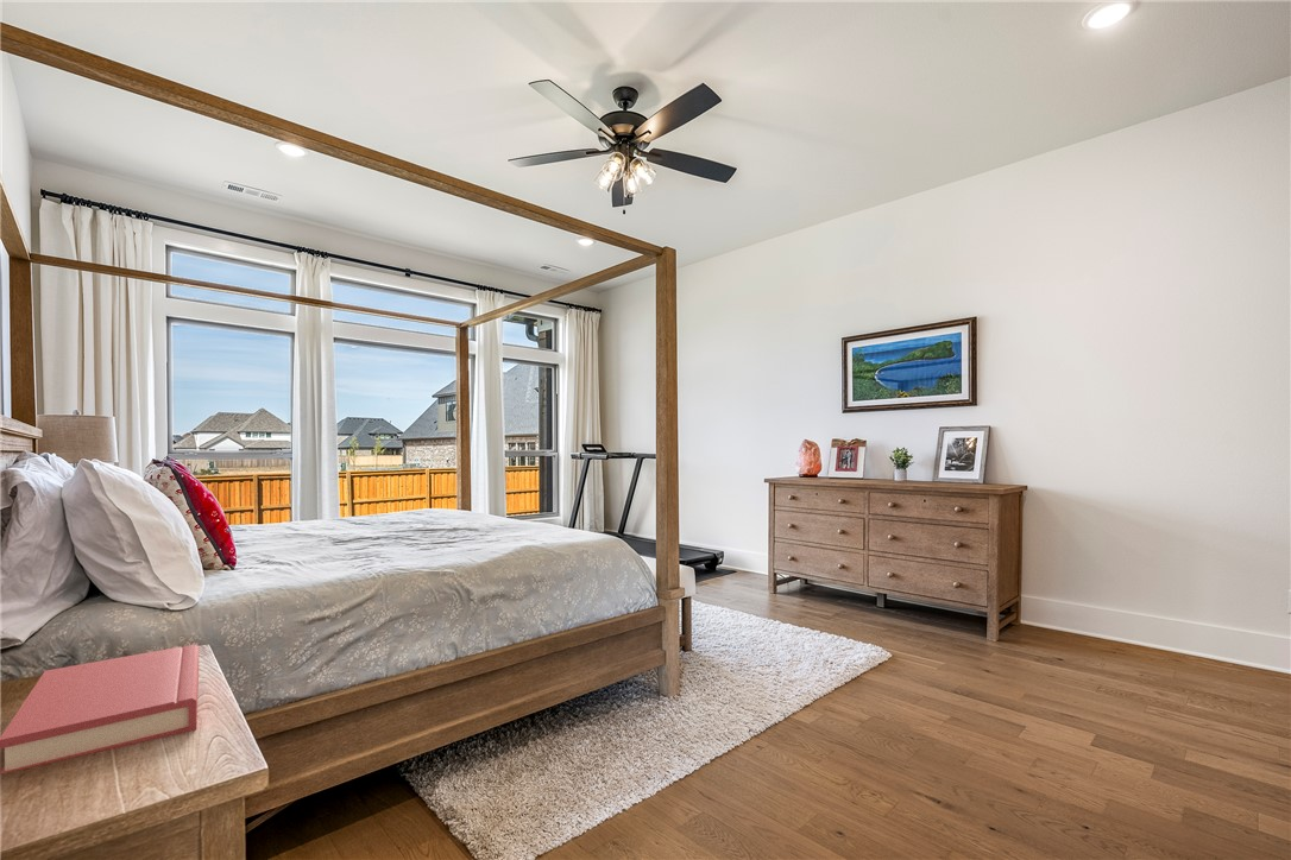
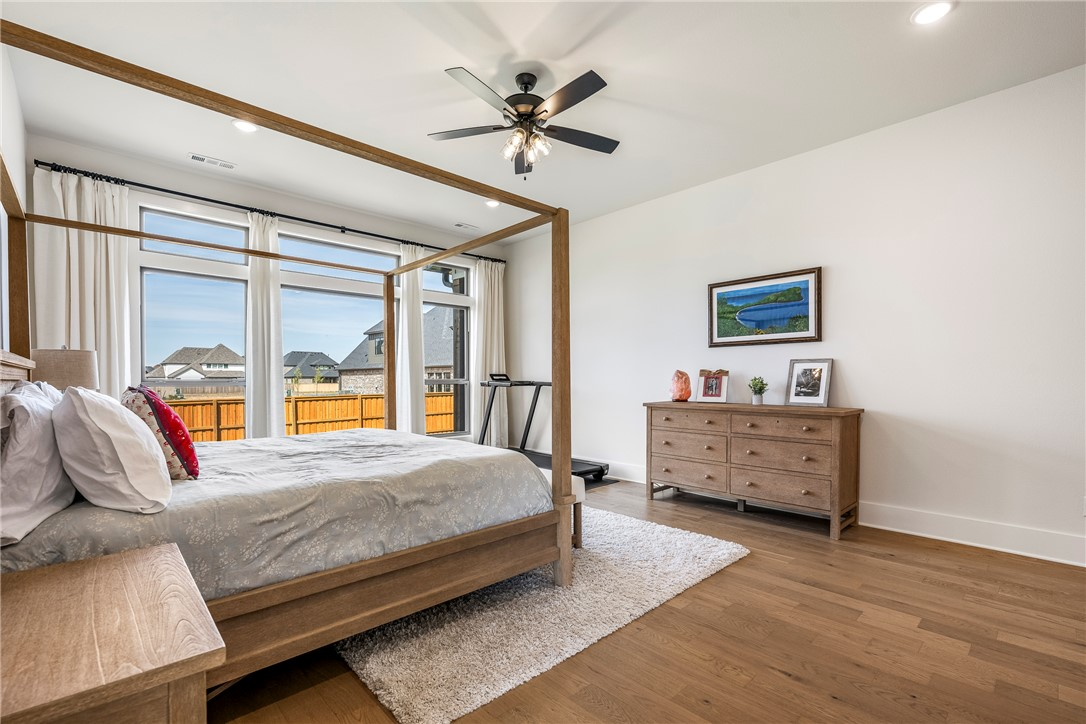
- hardback book [0,644,200,774]
